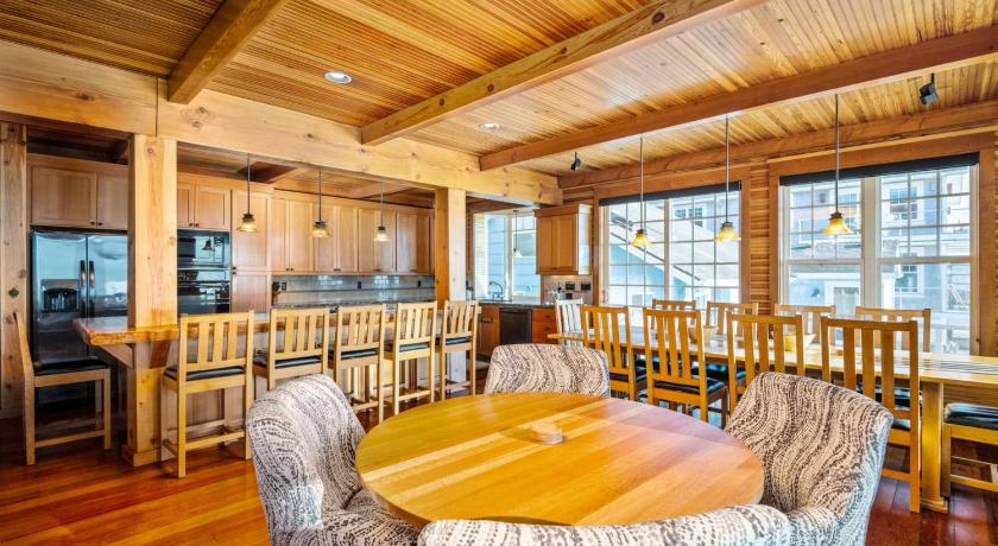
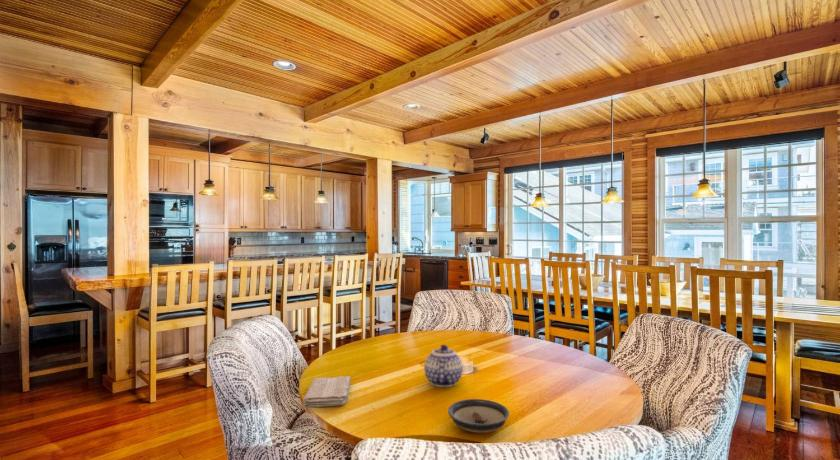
+ saucer [447,398,510,434]
+ washcloth [302,375,351,408]
+ teapot [423,344,464,388]
